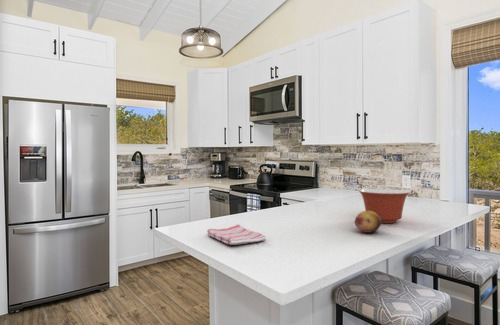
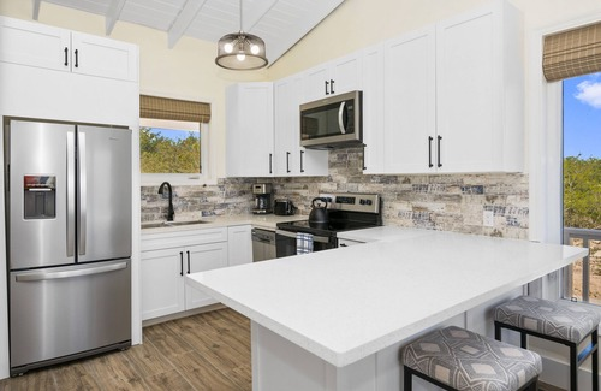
- mixing bowl [358,188,411,224]
- dish towel [206,223,267,246]
- fruit [354,210,382,234]
